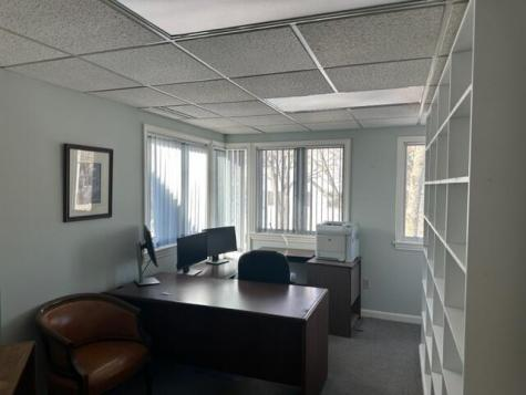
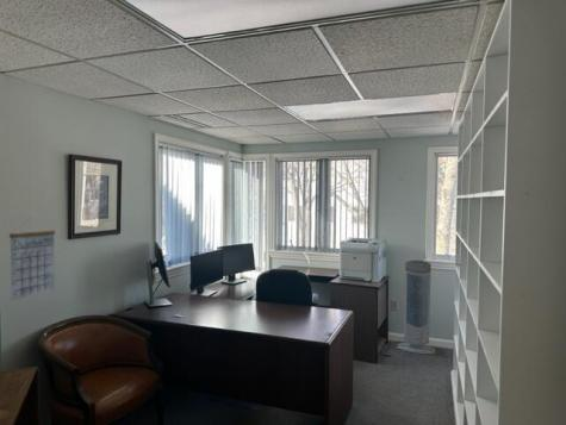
+ air purifier [396,260,436,355]
+ calendar [8,215,56,302]
